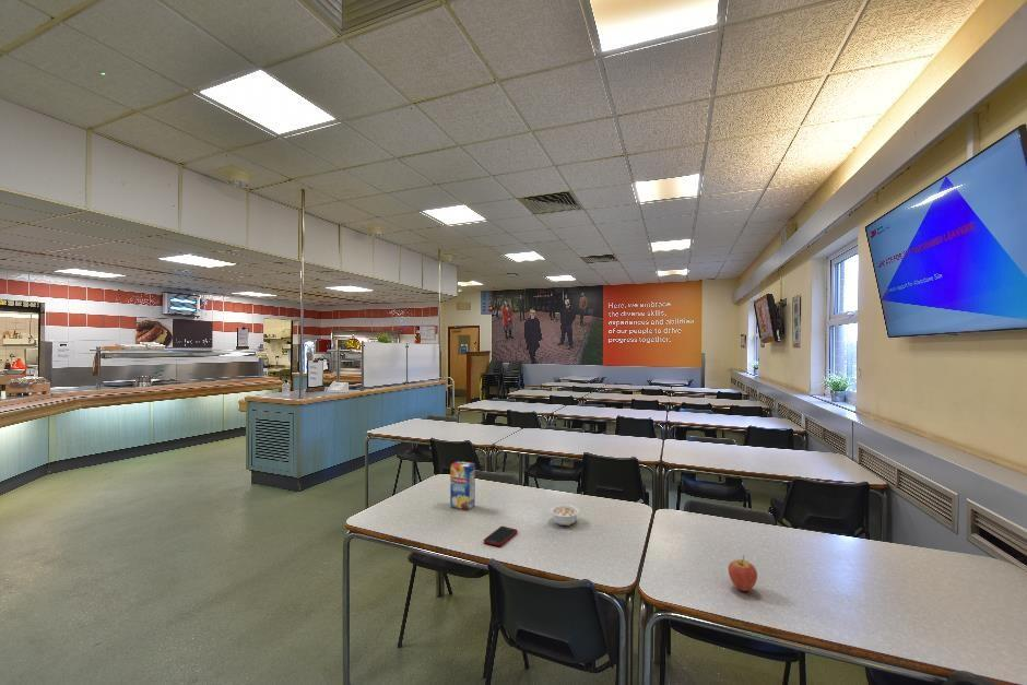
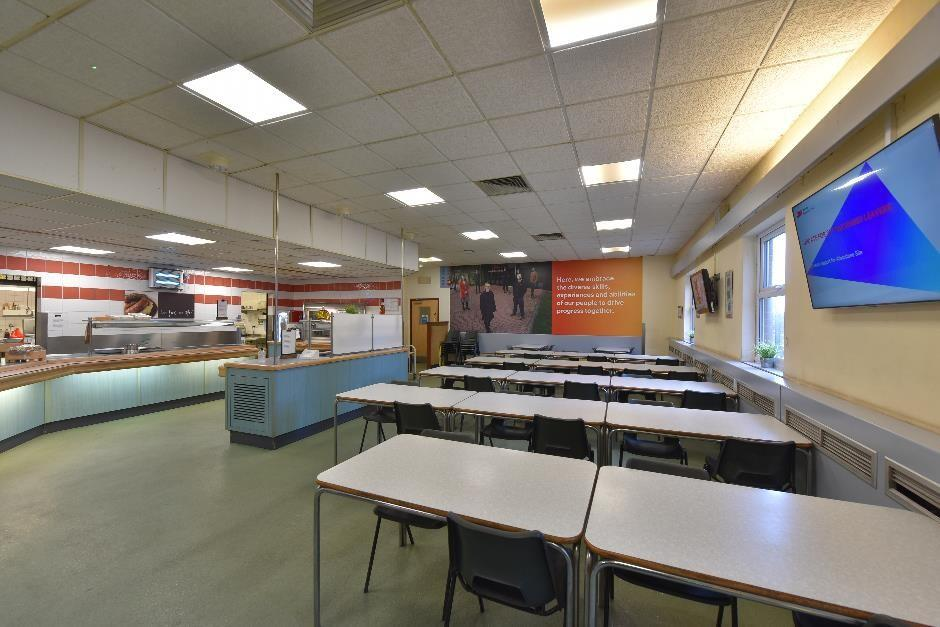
- cell phone [483,525,518,547]
- legume [545,504,580,527]
- fruit [728,555,758,592]
- juice box [449,460,476,511]
